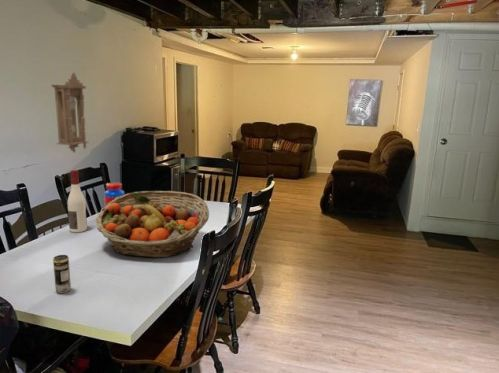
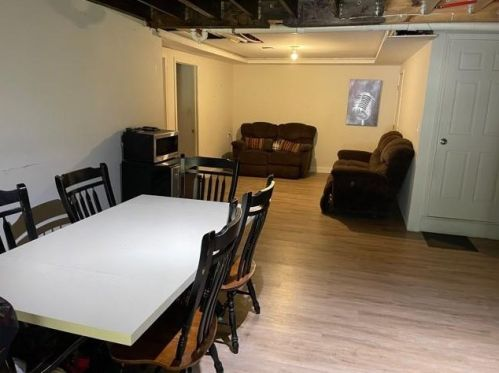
- alcohol [67,169,88,233]
- pendulum clock [51,72,90,154]
- jar [103,182,125,207]
- beverage can [52,254,72,294]
- fruit basket [95,190,210,259]
